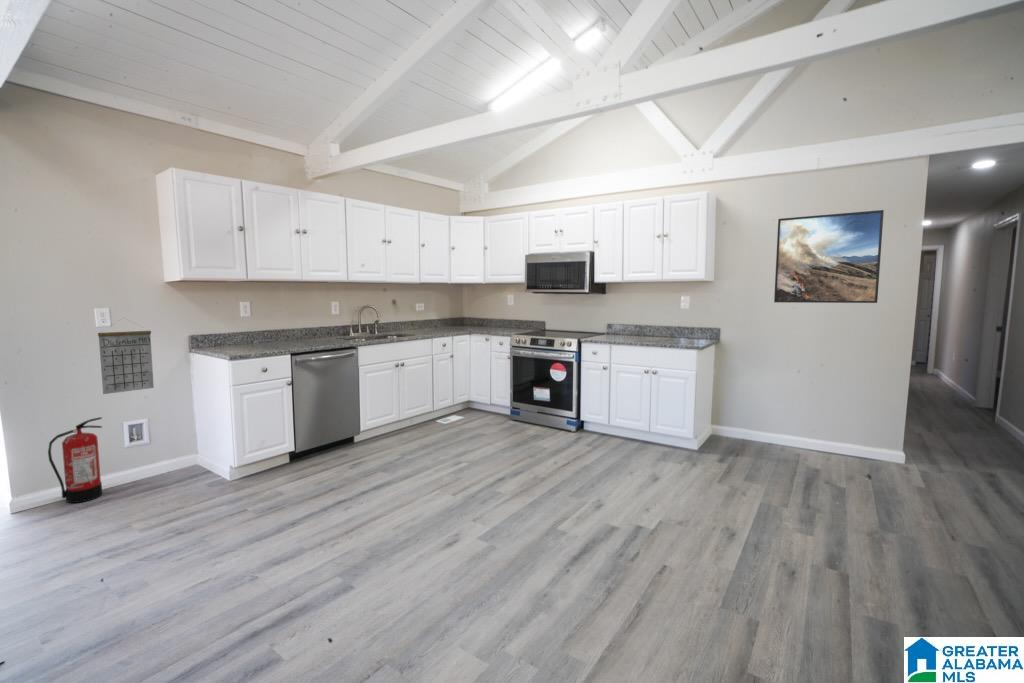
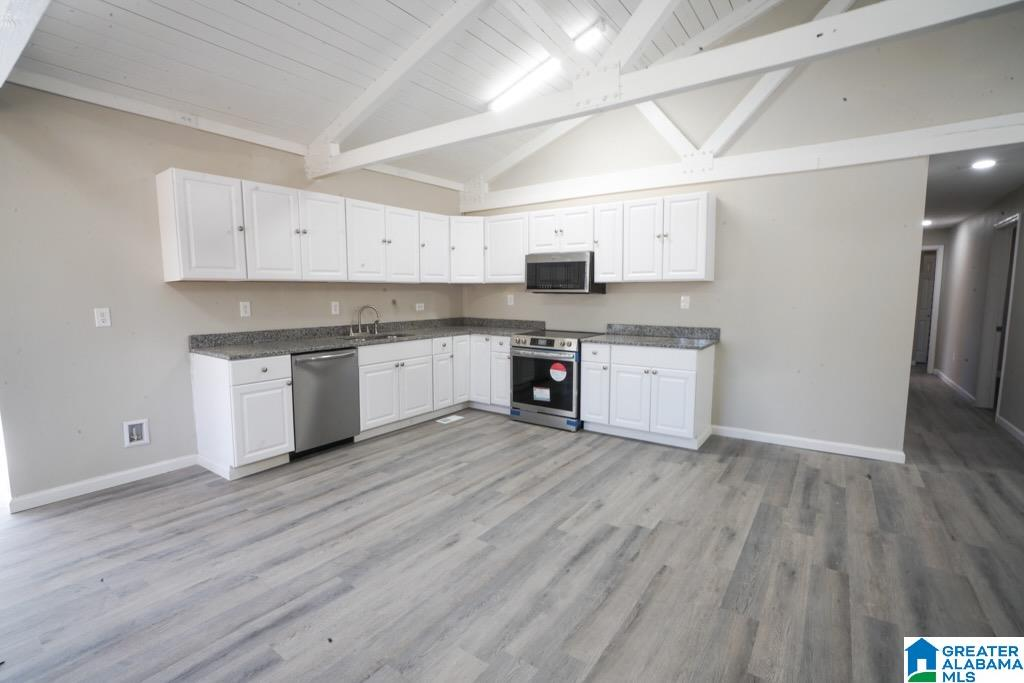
- fire extinguisher [47,416,103,504]
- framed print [773,209,885,304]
- calendar [97,317,155,395]
